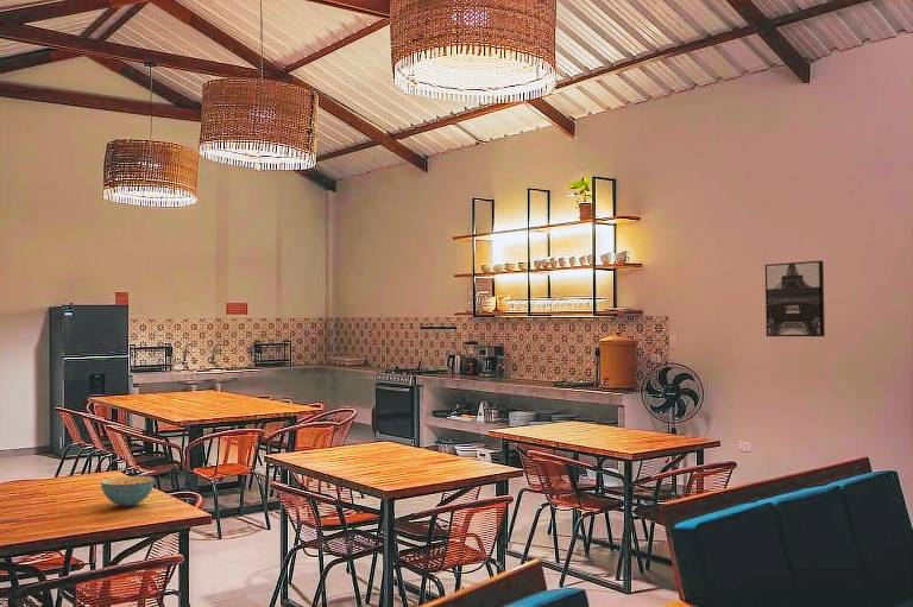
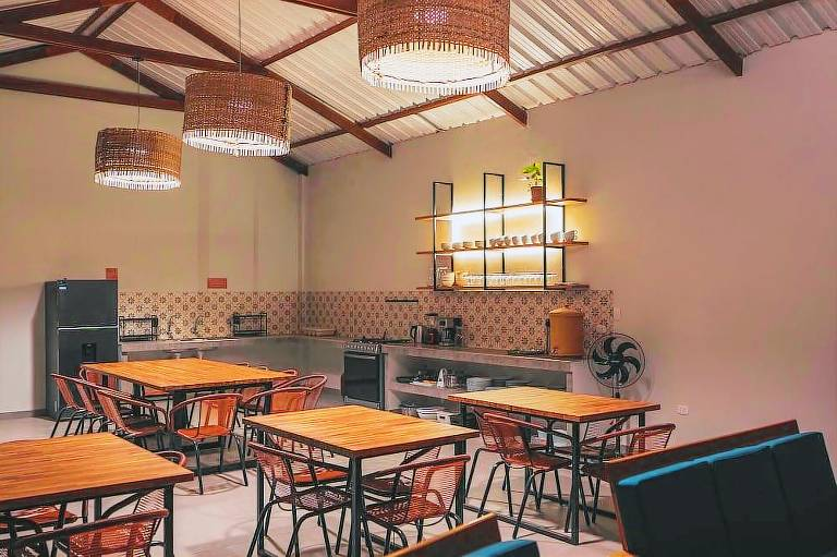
- wall art [764,260,826,337]
- cereal bowl [100,475,156,507]
